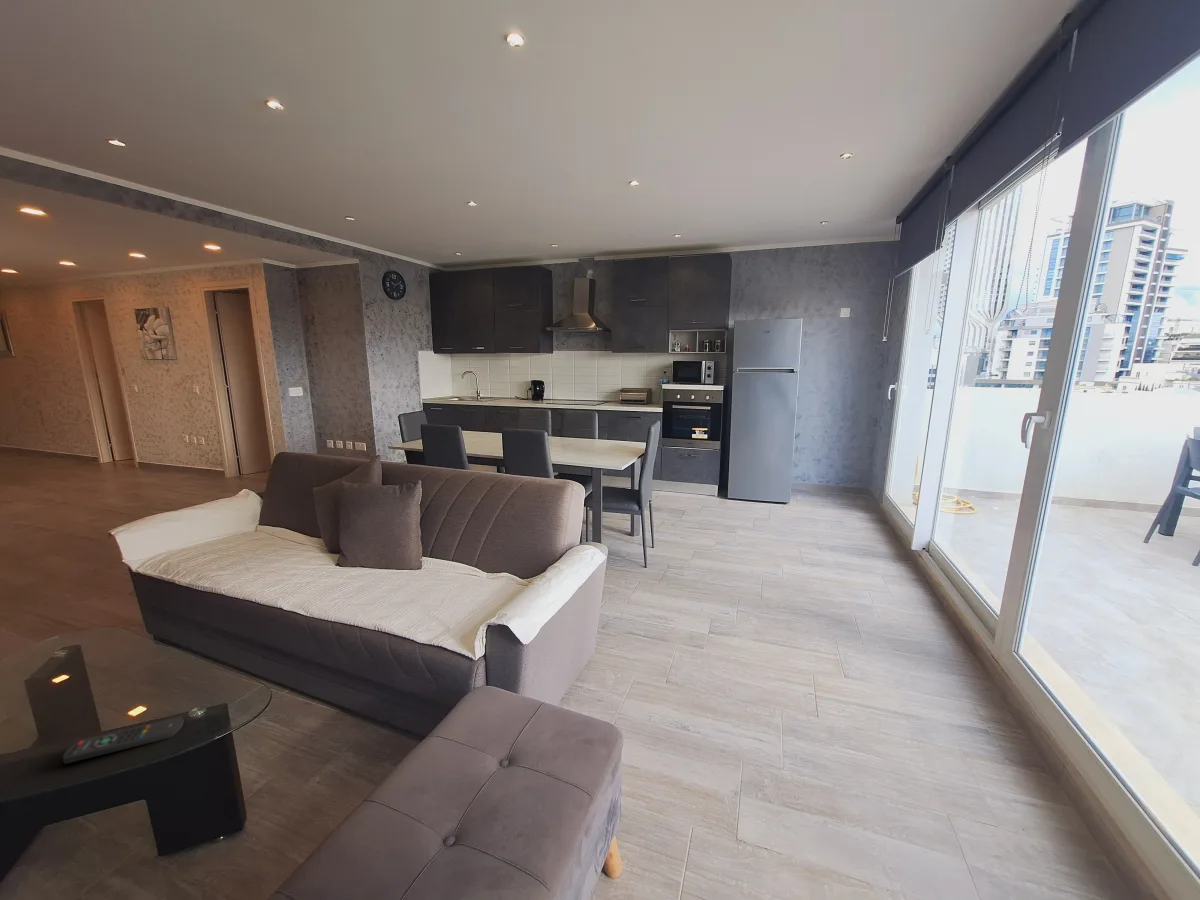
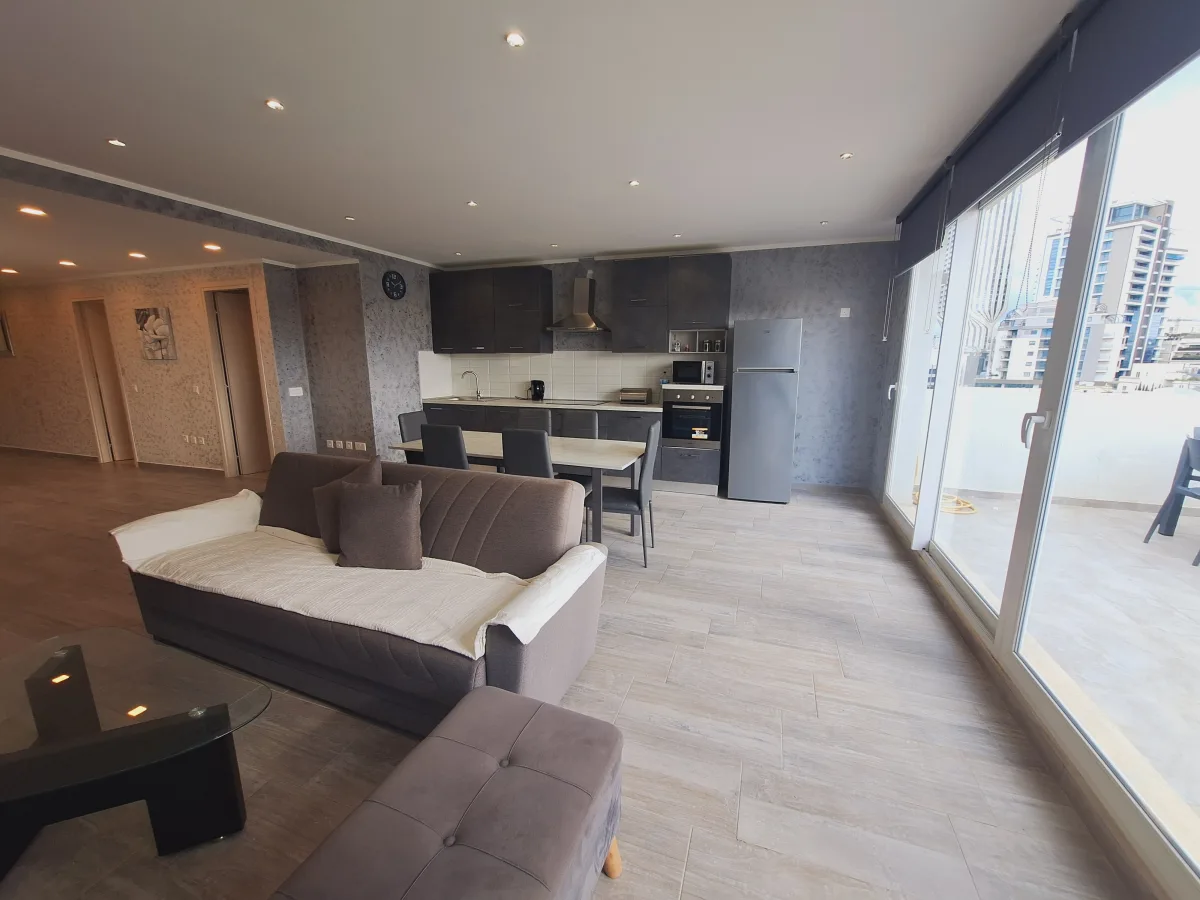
- remote control [62,716,185,764]
